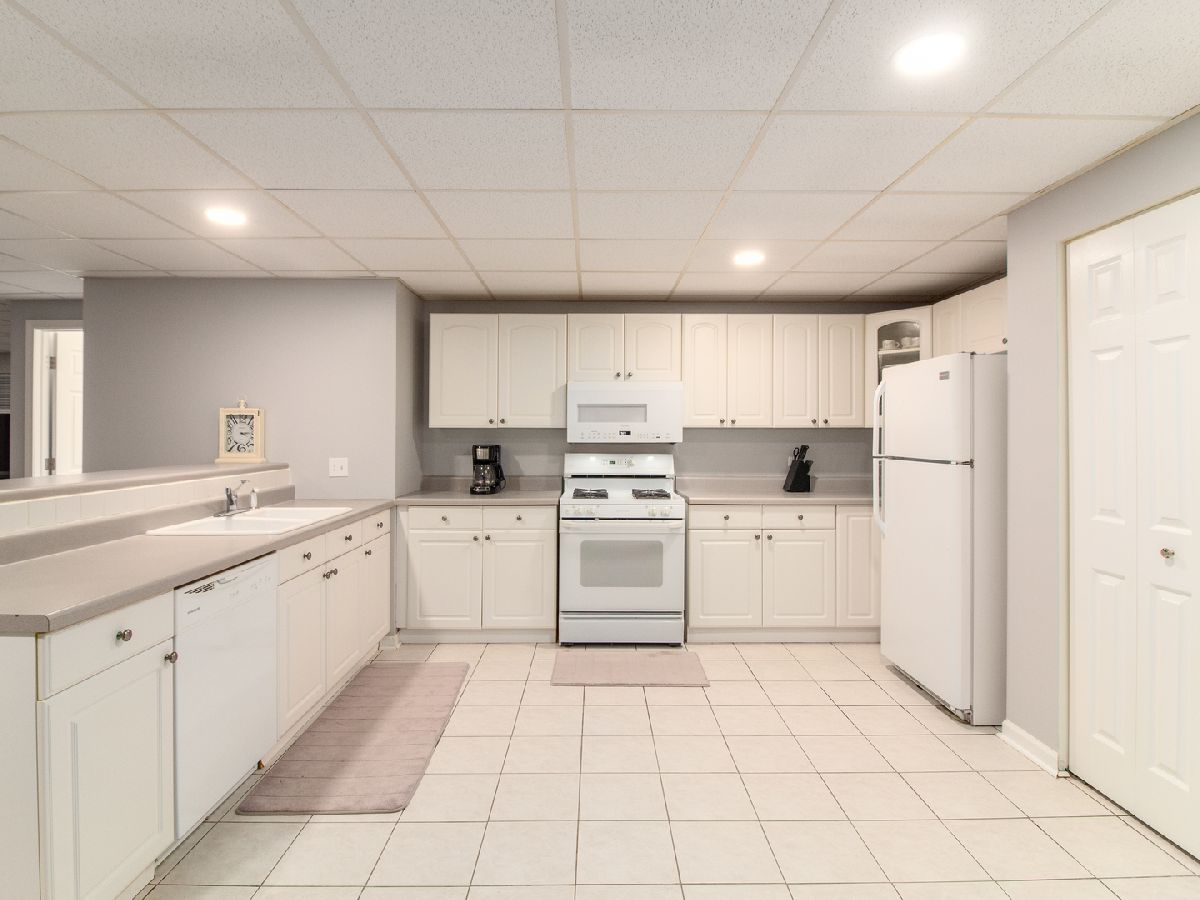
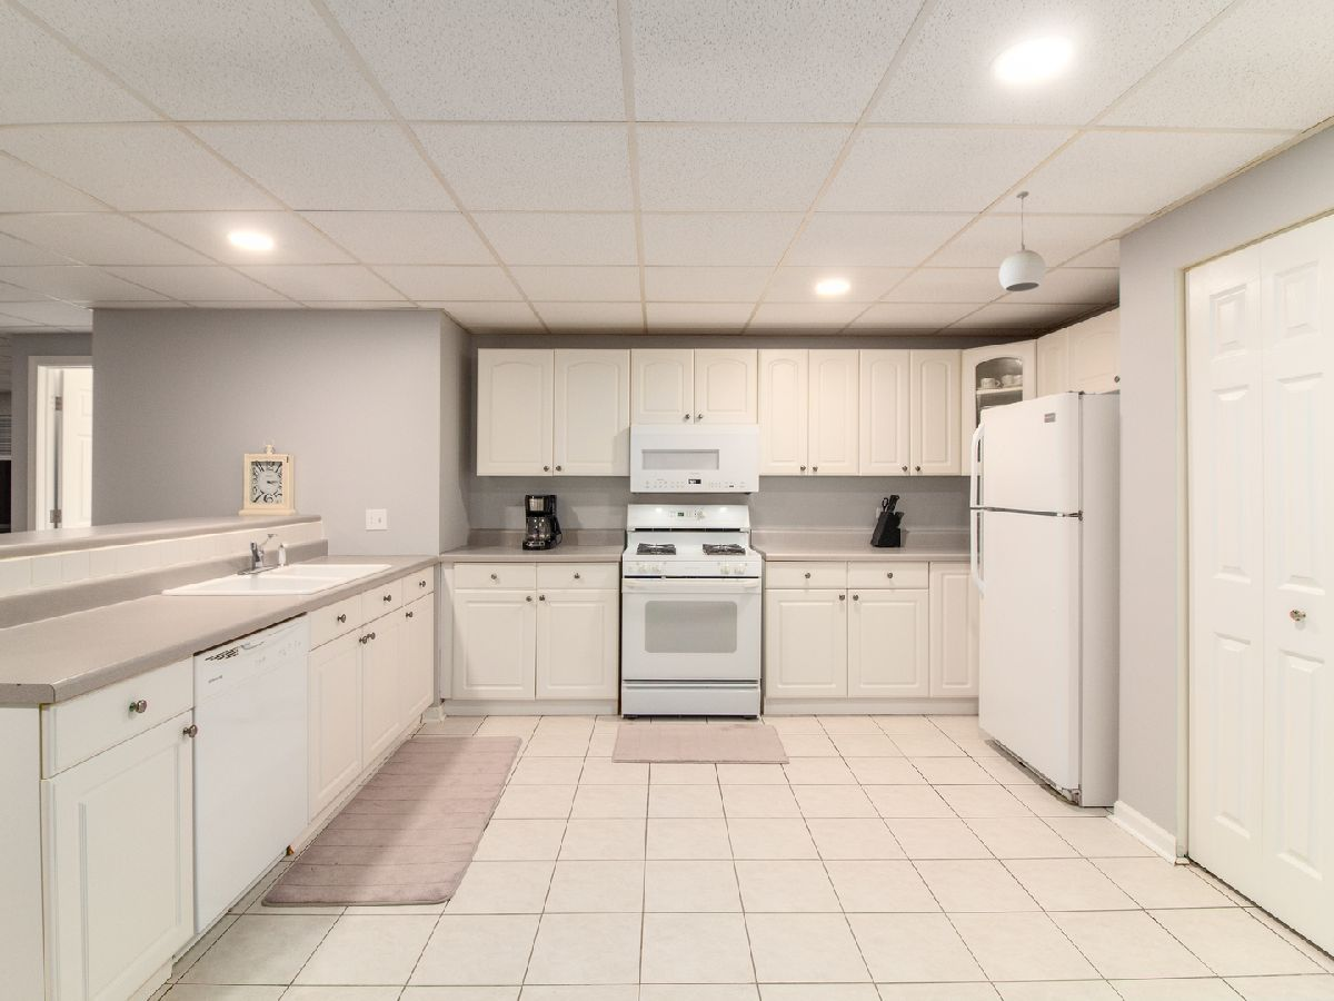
+ pendant light [998,190,1047,293]
